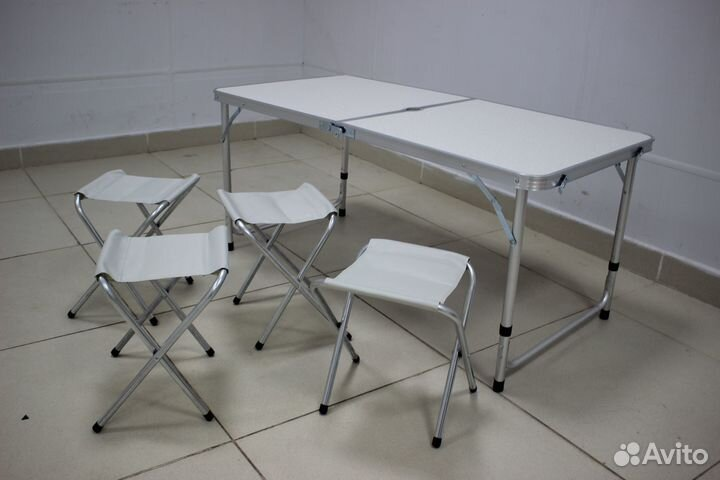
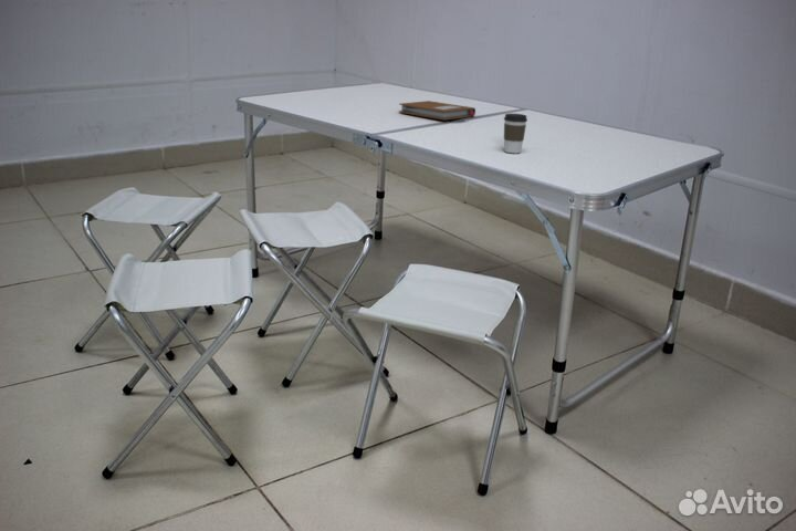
+ coffee cup [503,113,528,154]
+ notebook [398,100,476,121]
